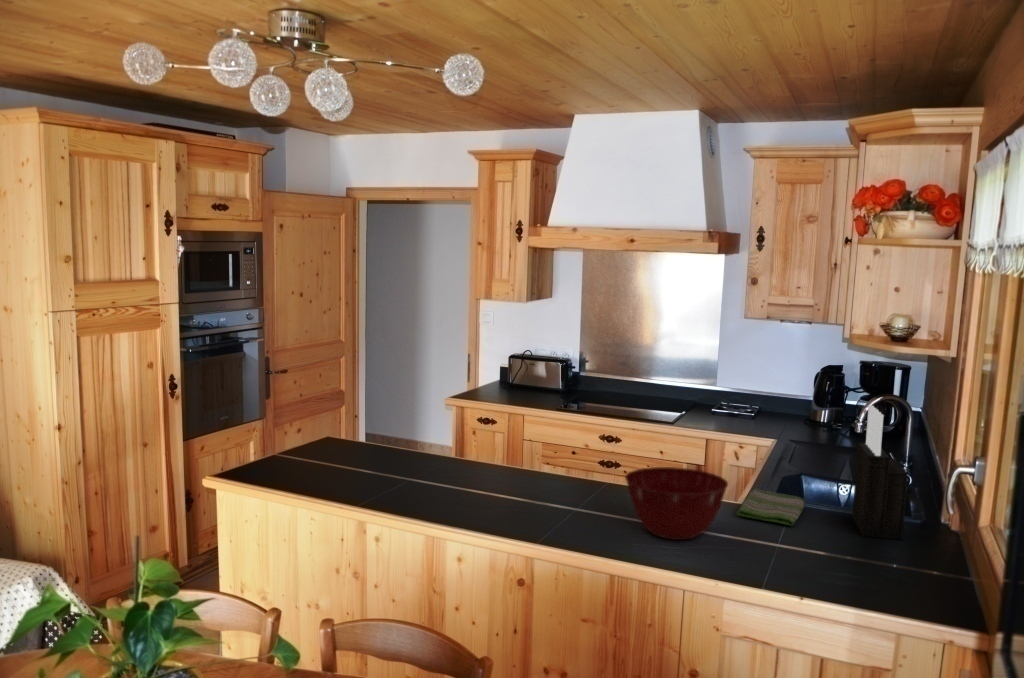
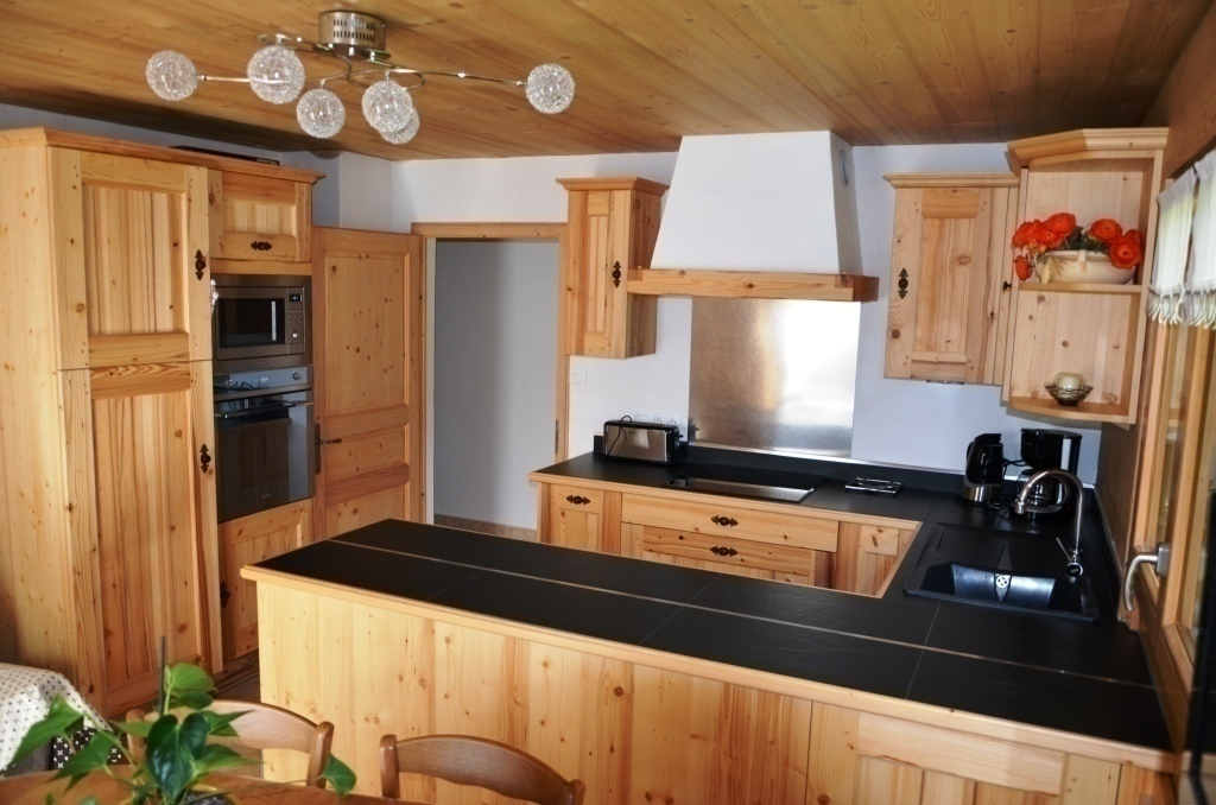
- dish towel [736,487,806,527]
- mixing bowl [624,466,729,541]
- knife block [851,405,909,541]
